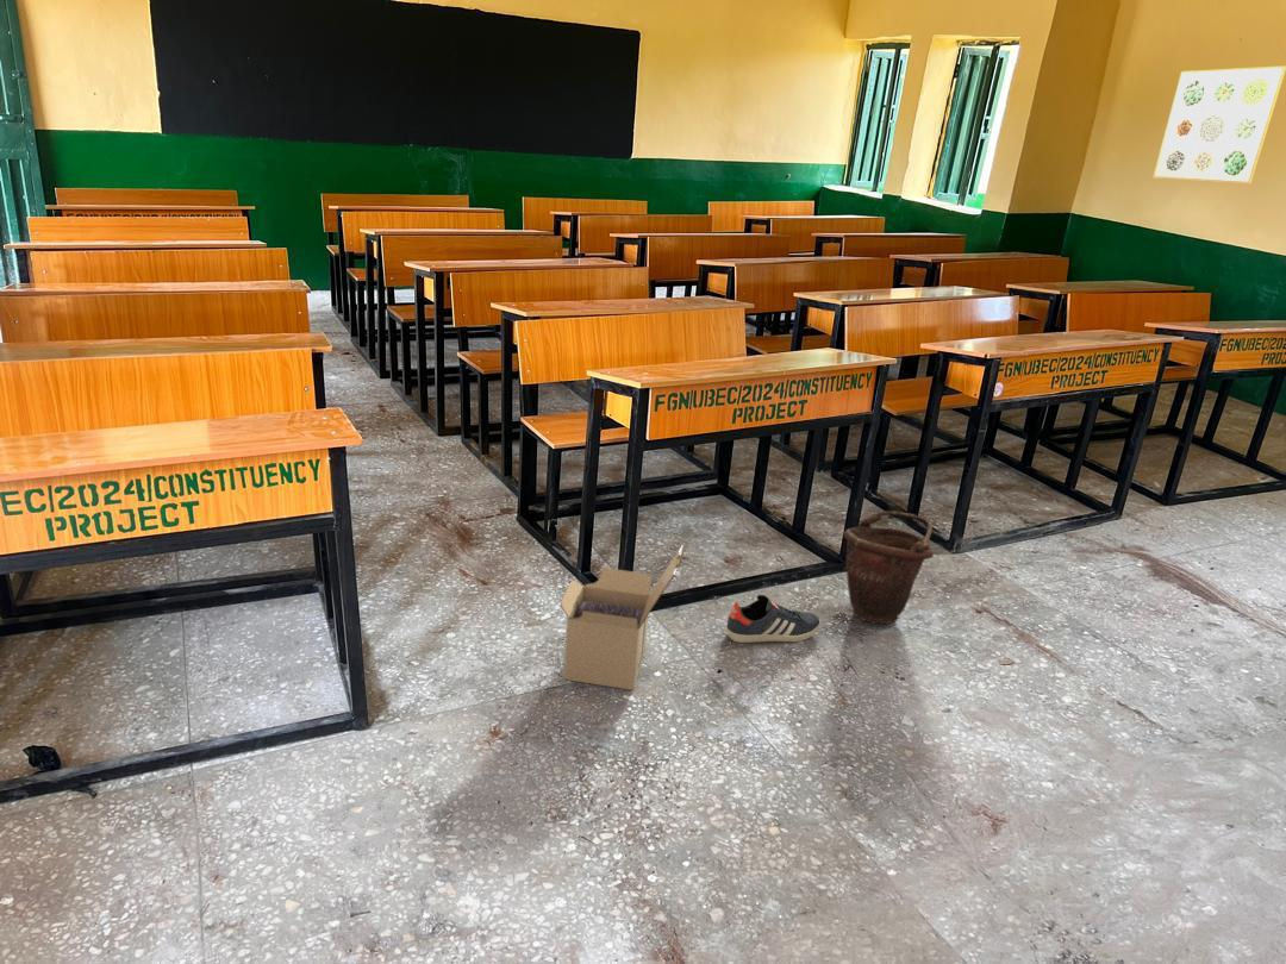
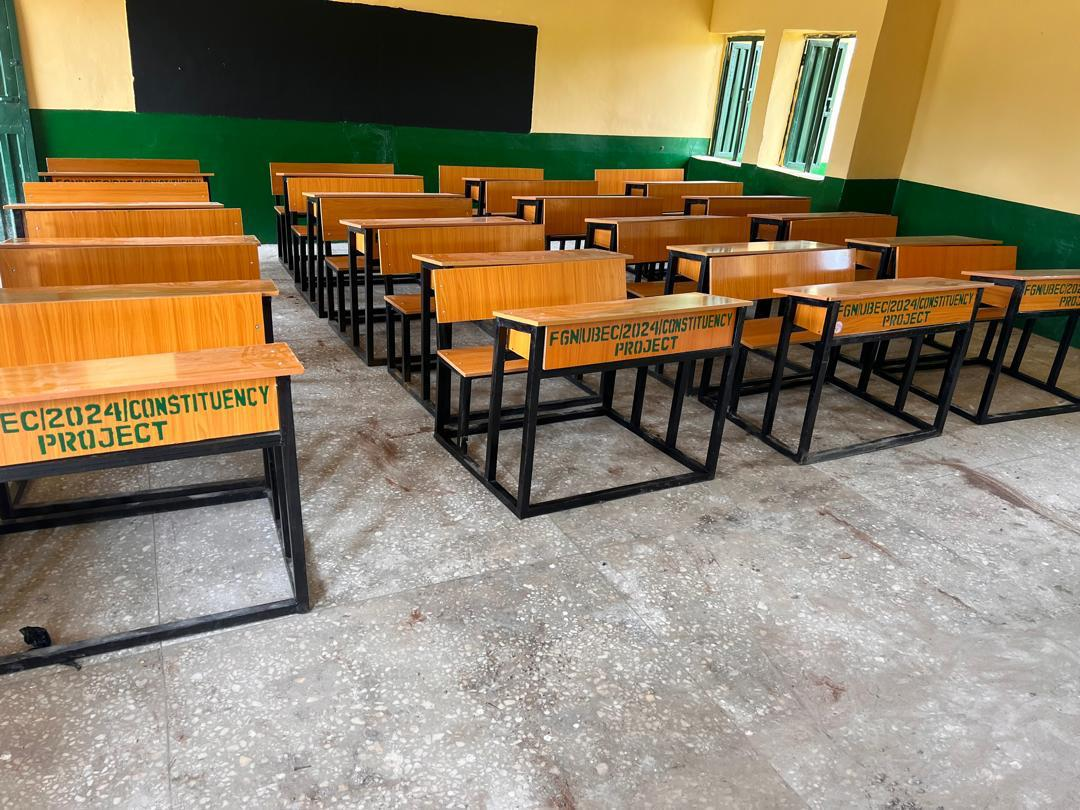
- bucket [842,509,935,625]
- wall art [1153,64,1286,184]
- sneaker [725,594,822,644]
- cardboard box [560,544,685,691]
